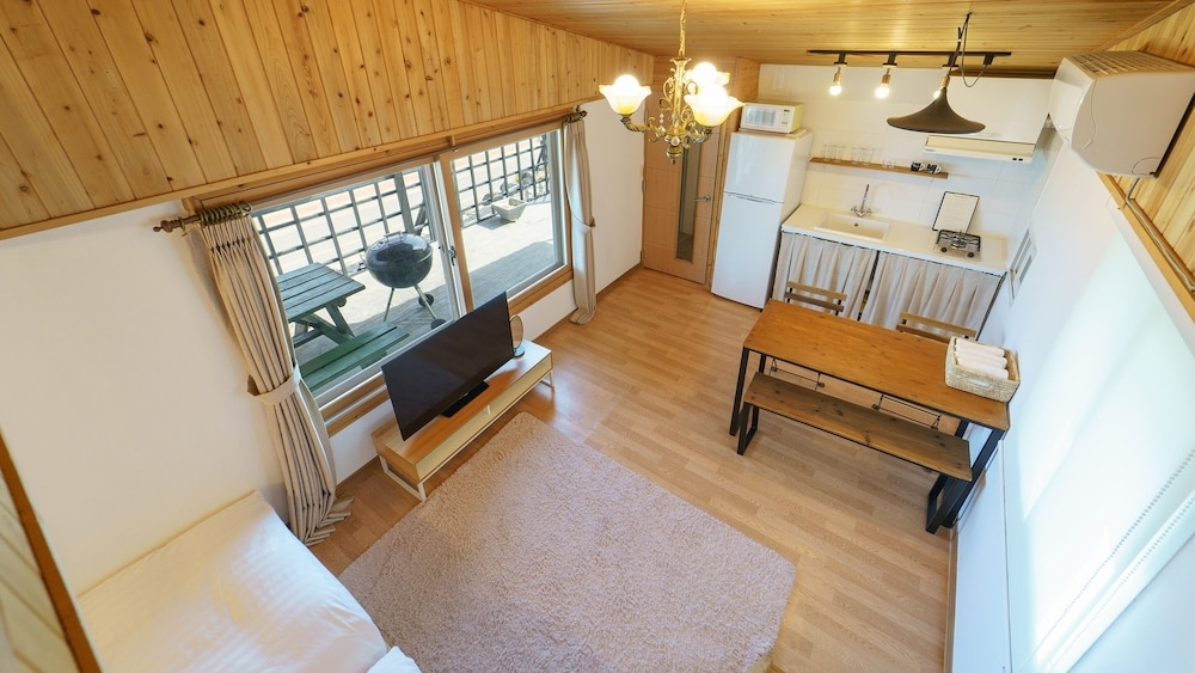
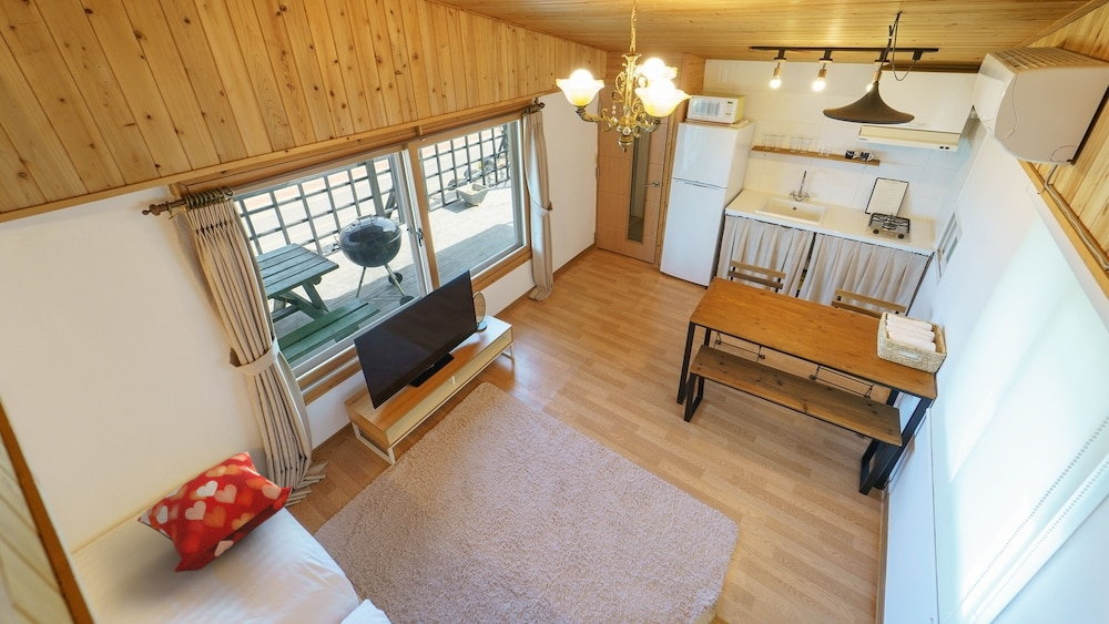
+ decorative pillow [136,451,293,573]
